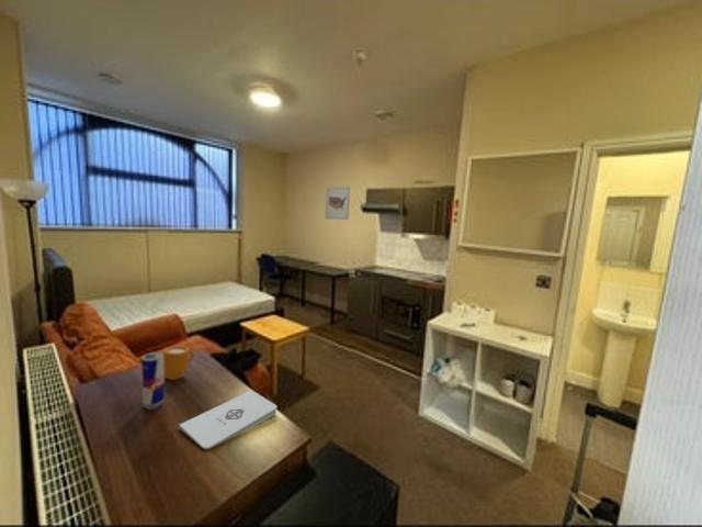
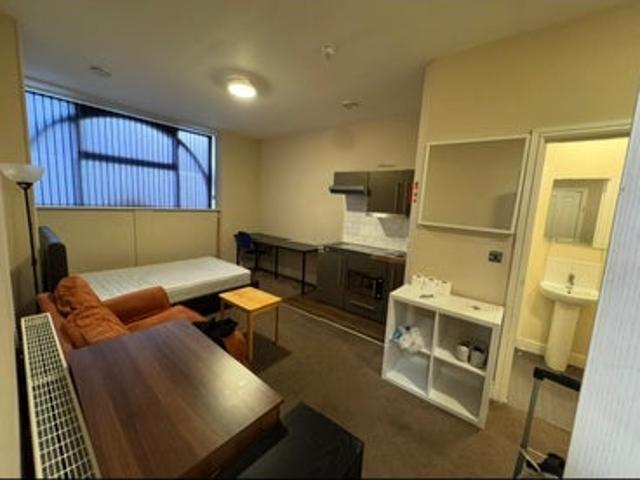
- mug [162,345,195,381]
- wall art [325,186,351,221]
- notepad [178,389,278,450]
- beverage can [140,351,166,411]
